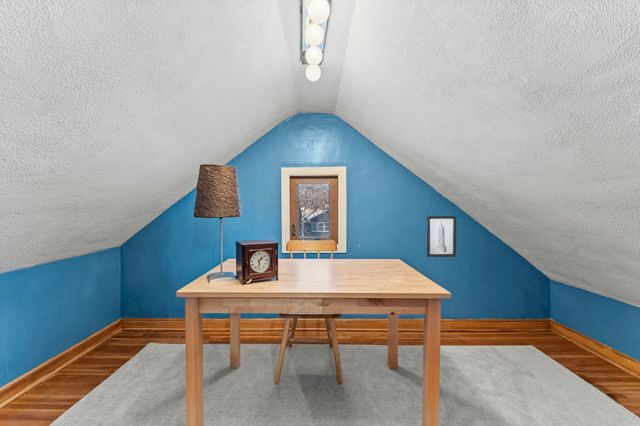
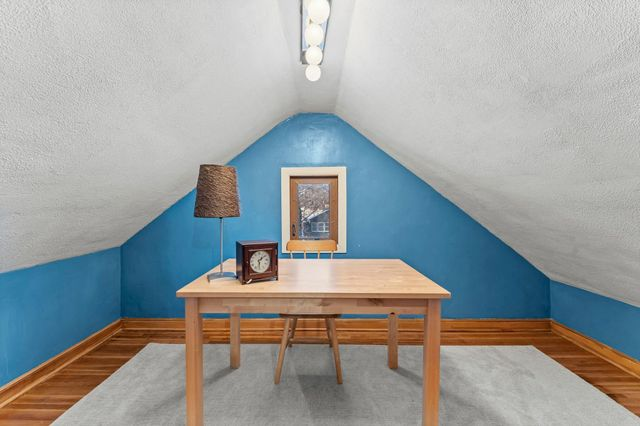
- wall art [426,215,457,258]
